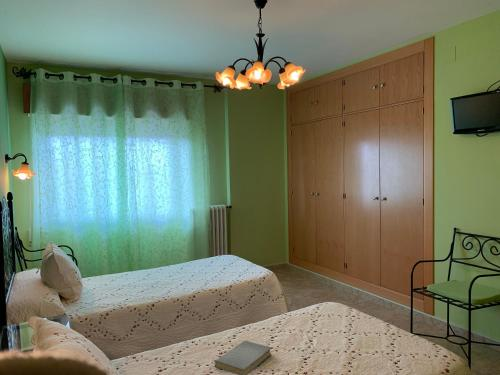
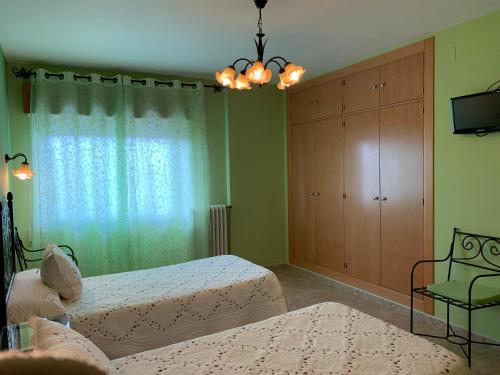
- book [214,340,272,375]
